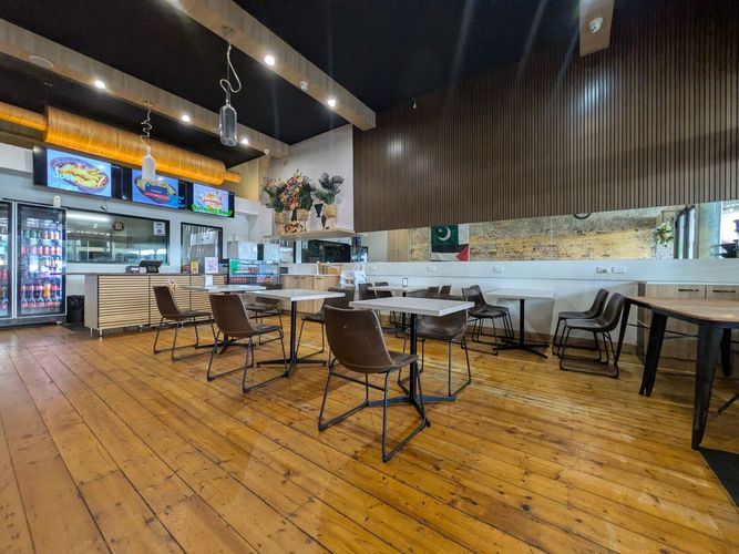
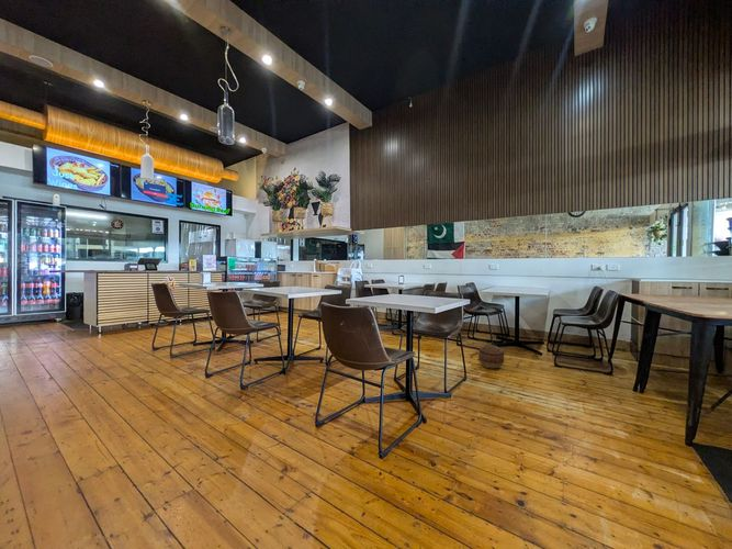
+ basket [477,344,505,369]
